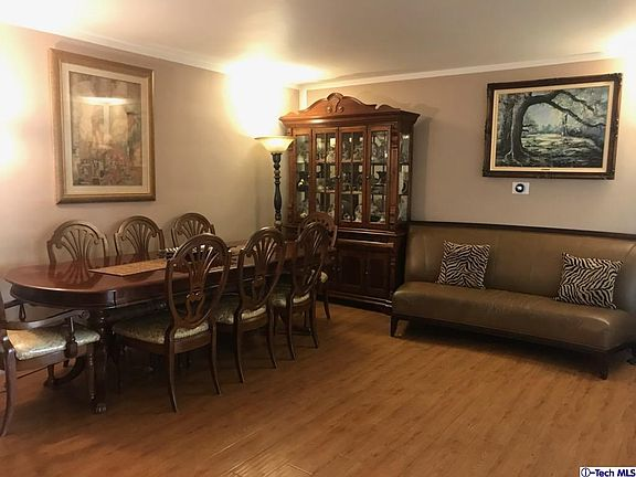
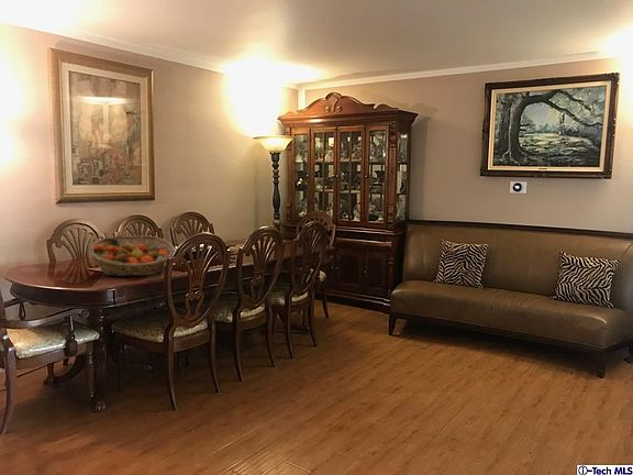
+ fruit basket [89,234,176,277]
